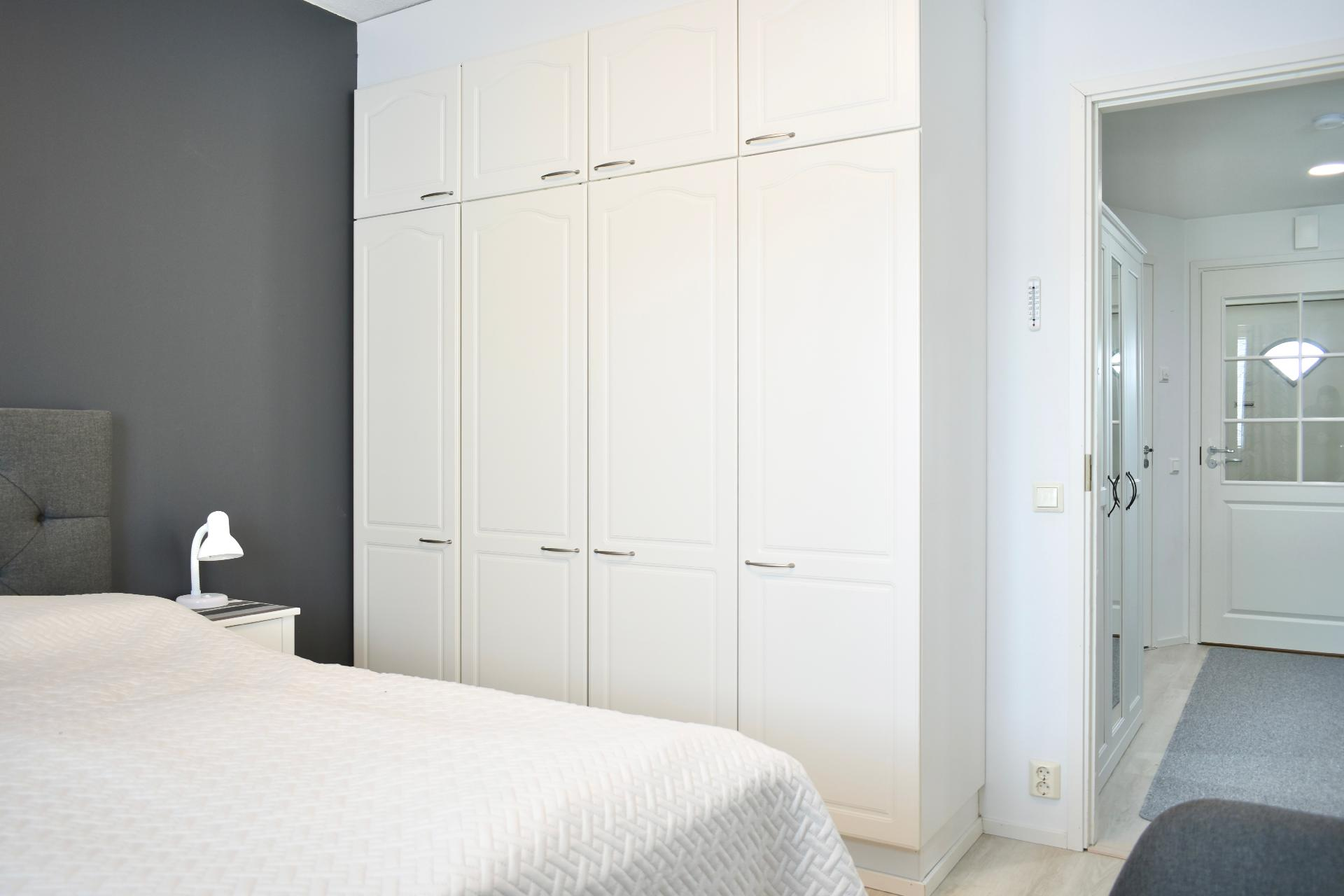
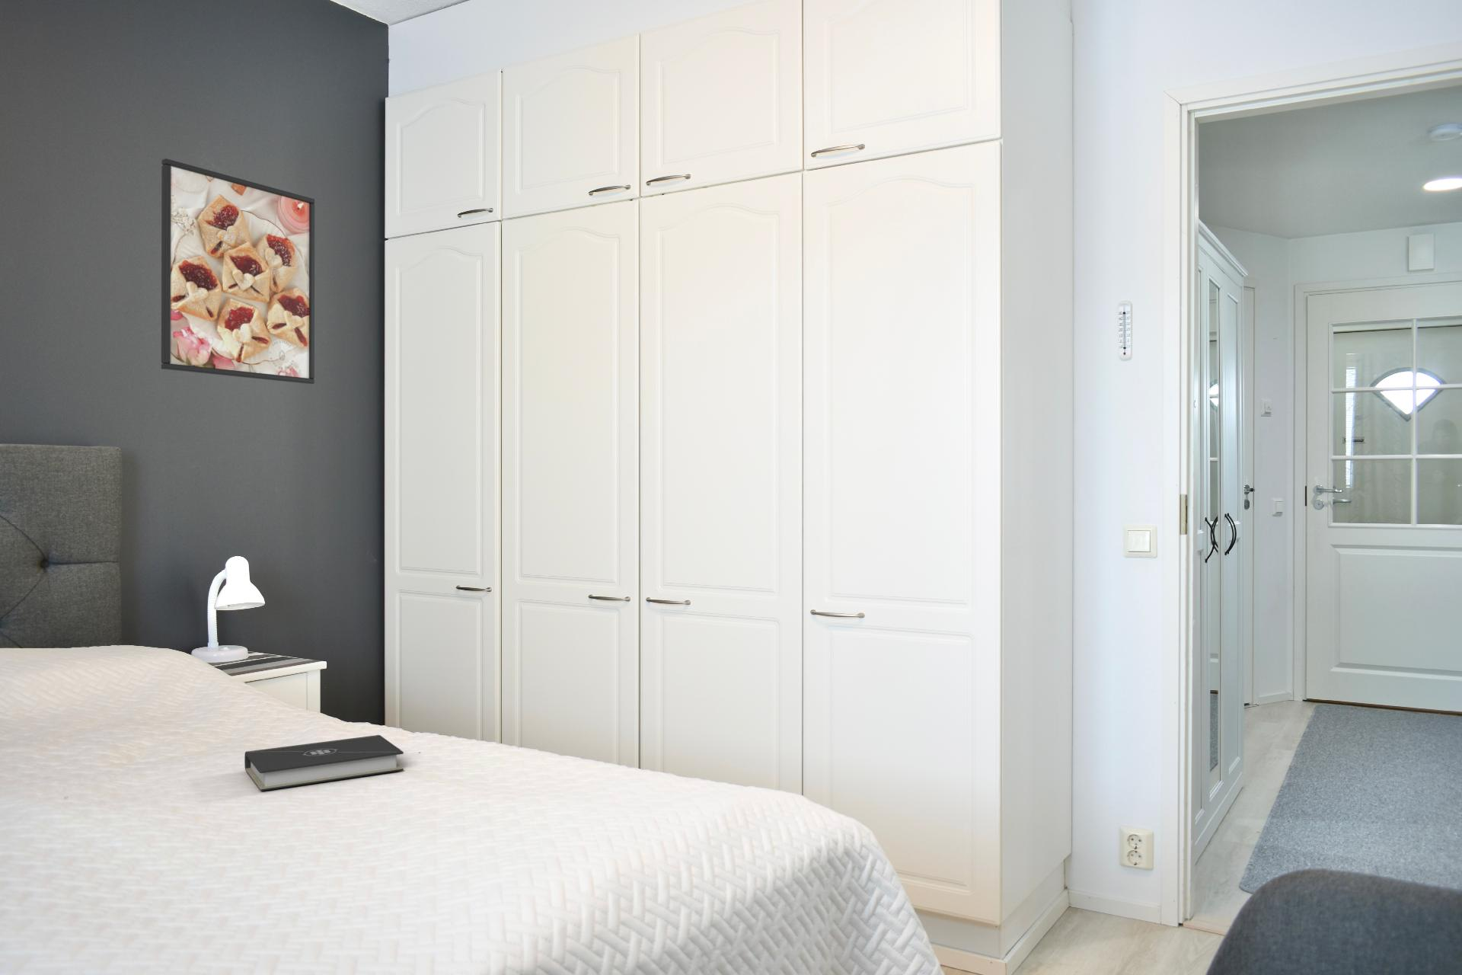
+ book [244,735,405,791]
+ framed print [161,158,315,384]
